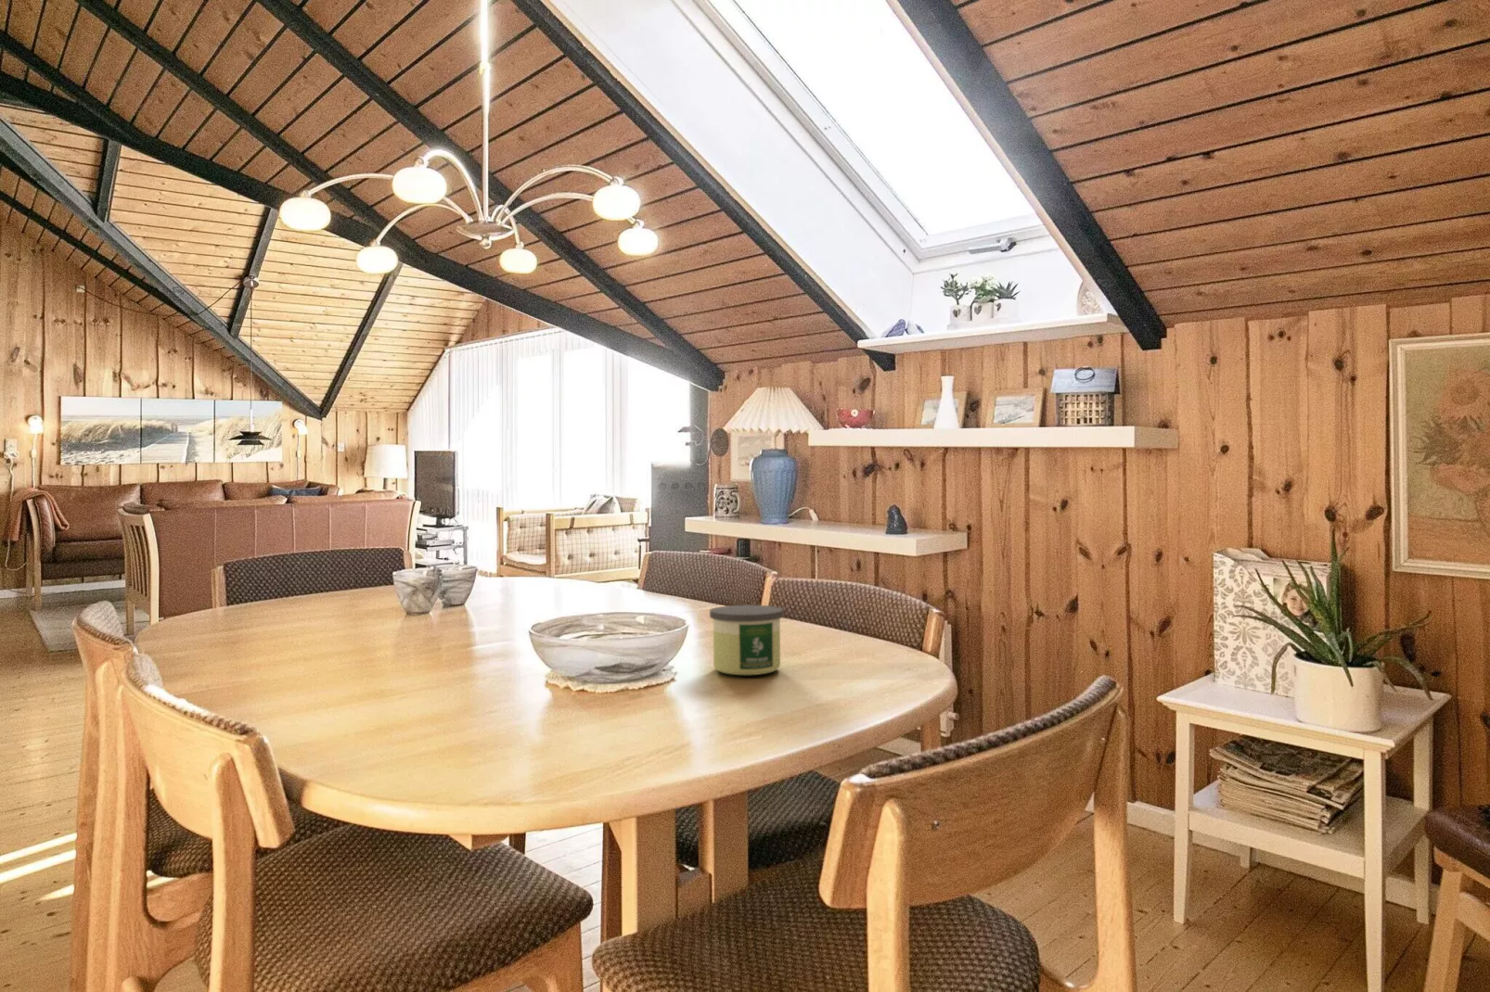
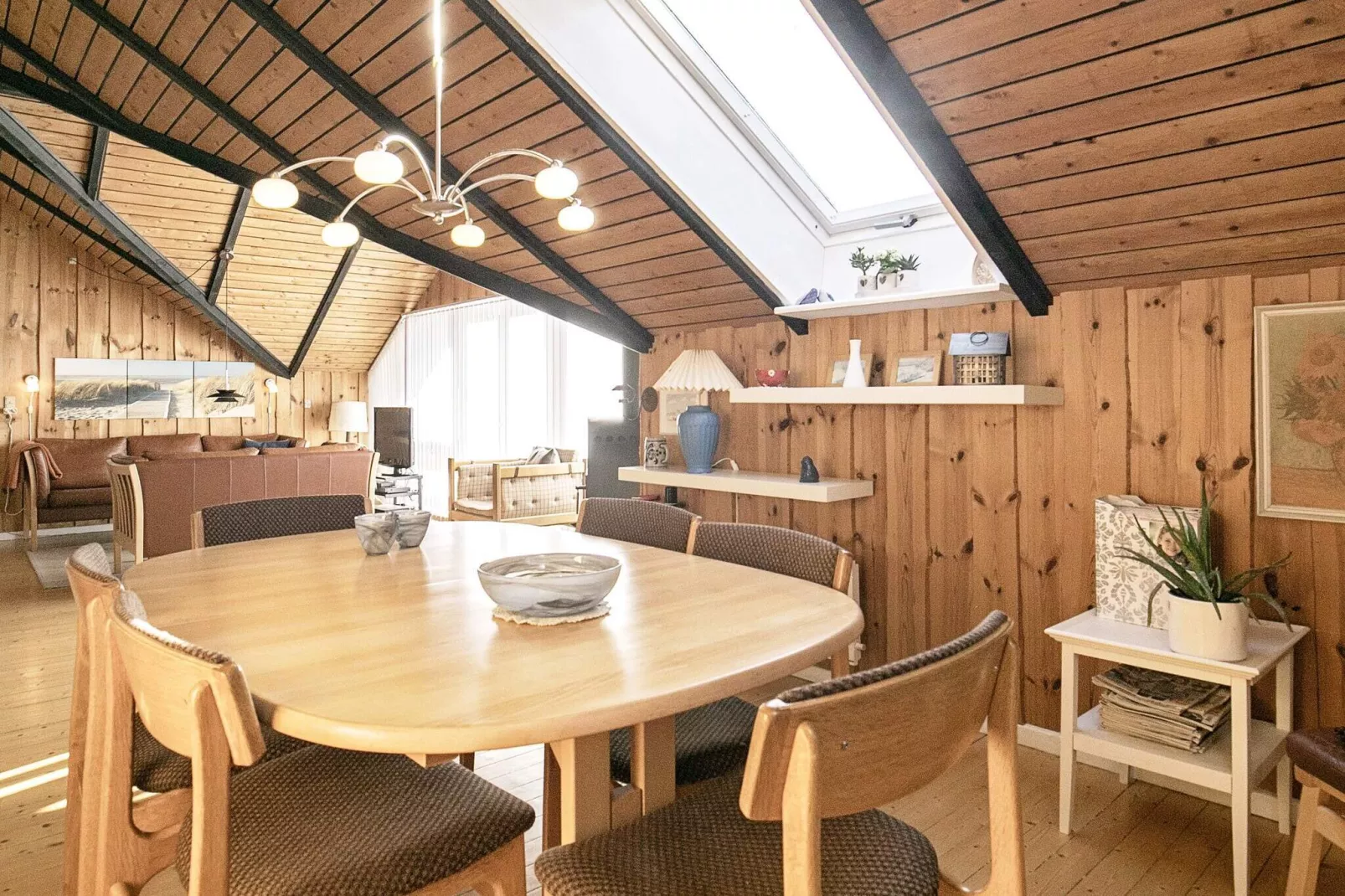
- candle [709,604,784,675]
